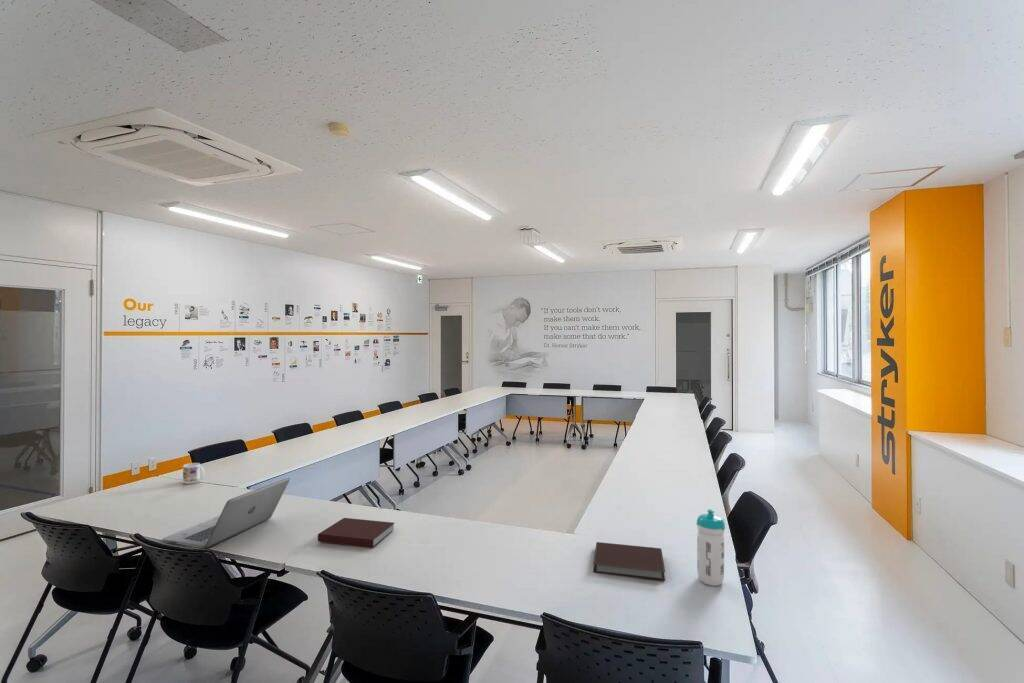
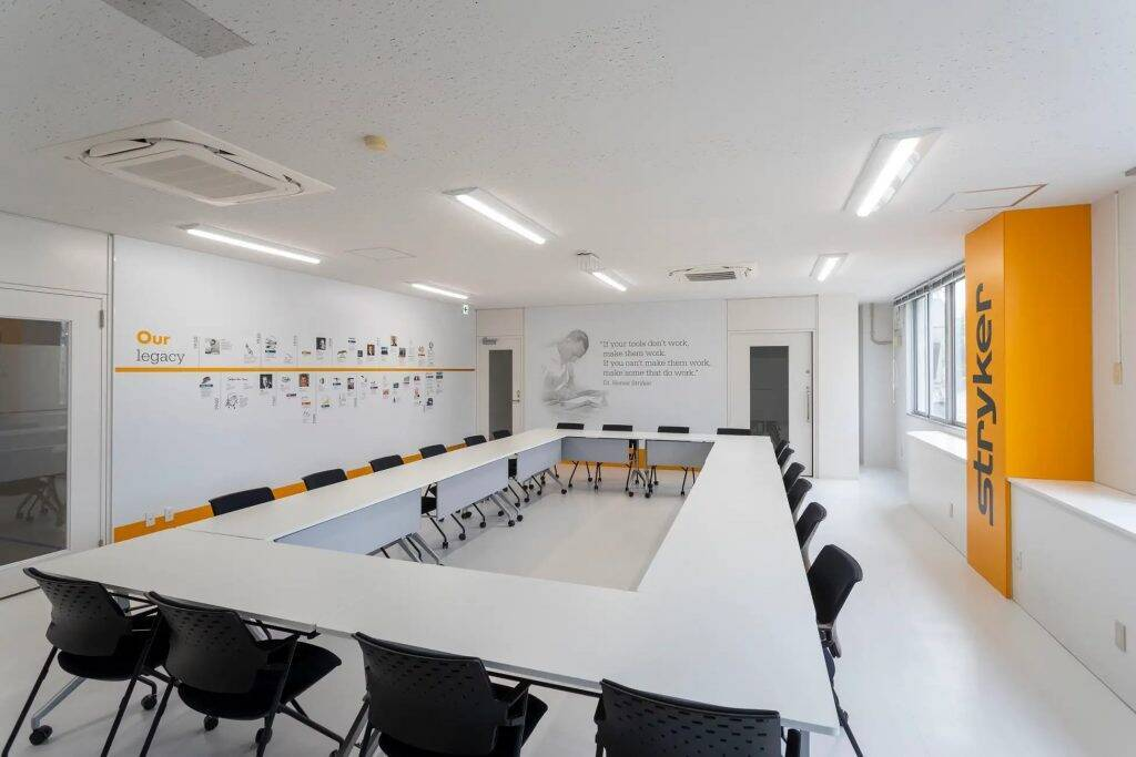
- mug [182,462,205,485]
- notebook [592,541,666,581]
- water bottle [696,508,726,587]
- laptop [161,477,291,550]
- notebook [317,517,395,549]
